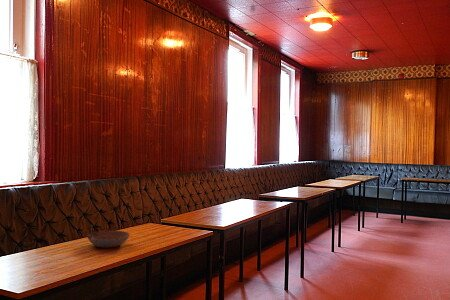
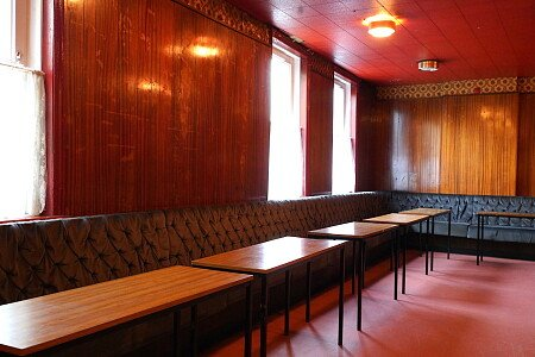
- bowl [86,230,131,249]
